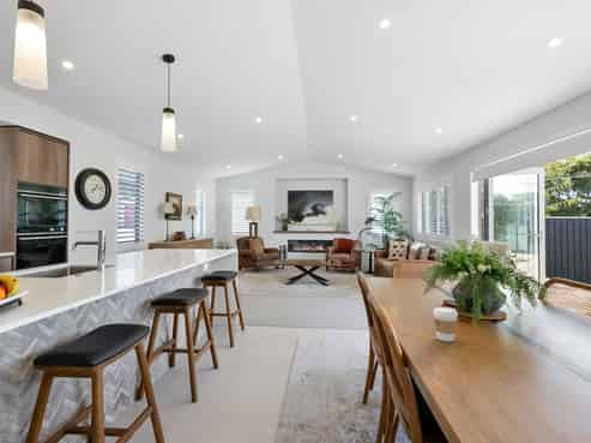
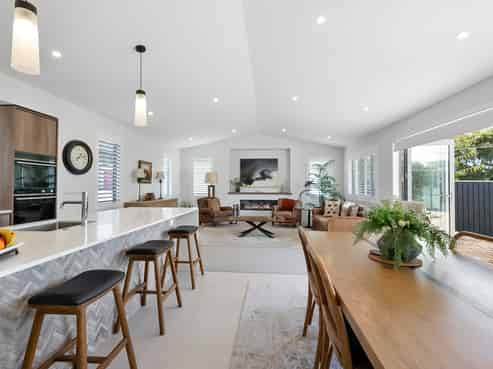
- coffee cup [433,306,459,342]
